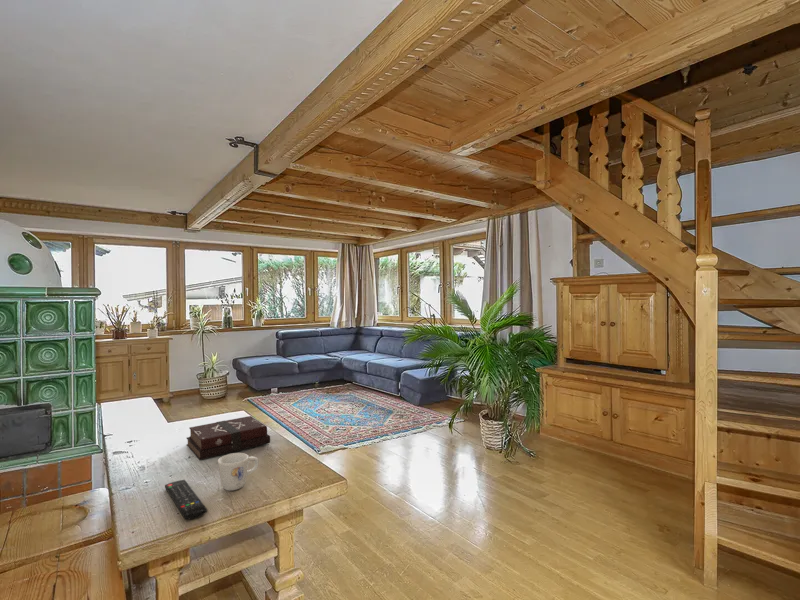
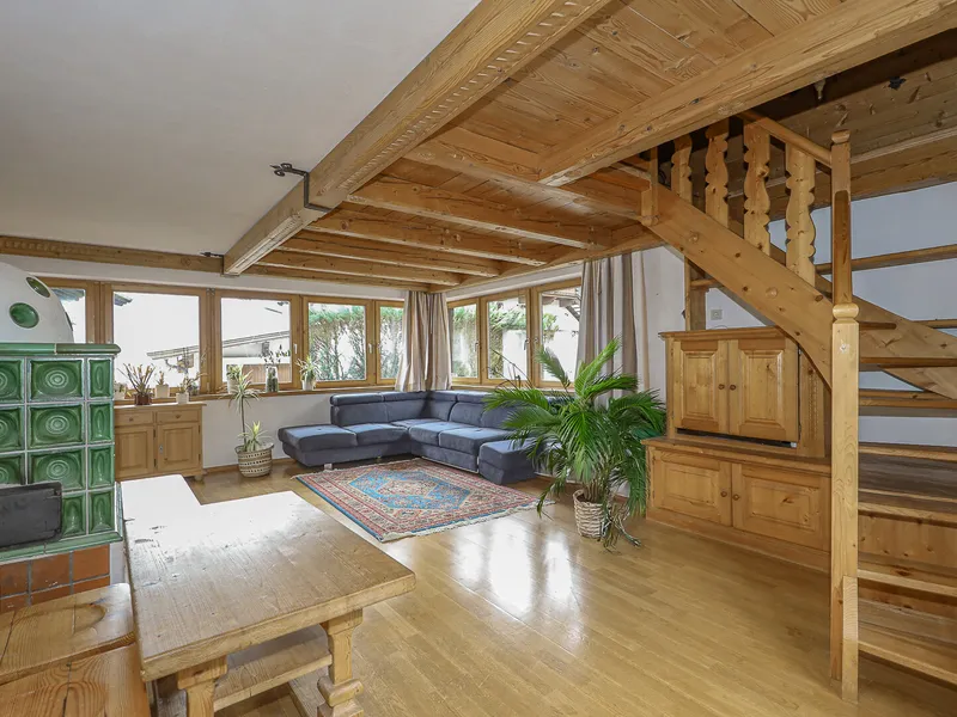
- remote control [164,479,208,521]
- hardback book [186,415,271,461]
- mug [217,452,260,492]
